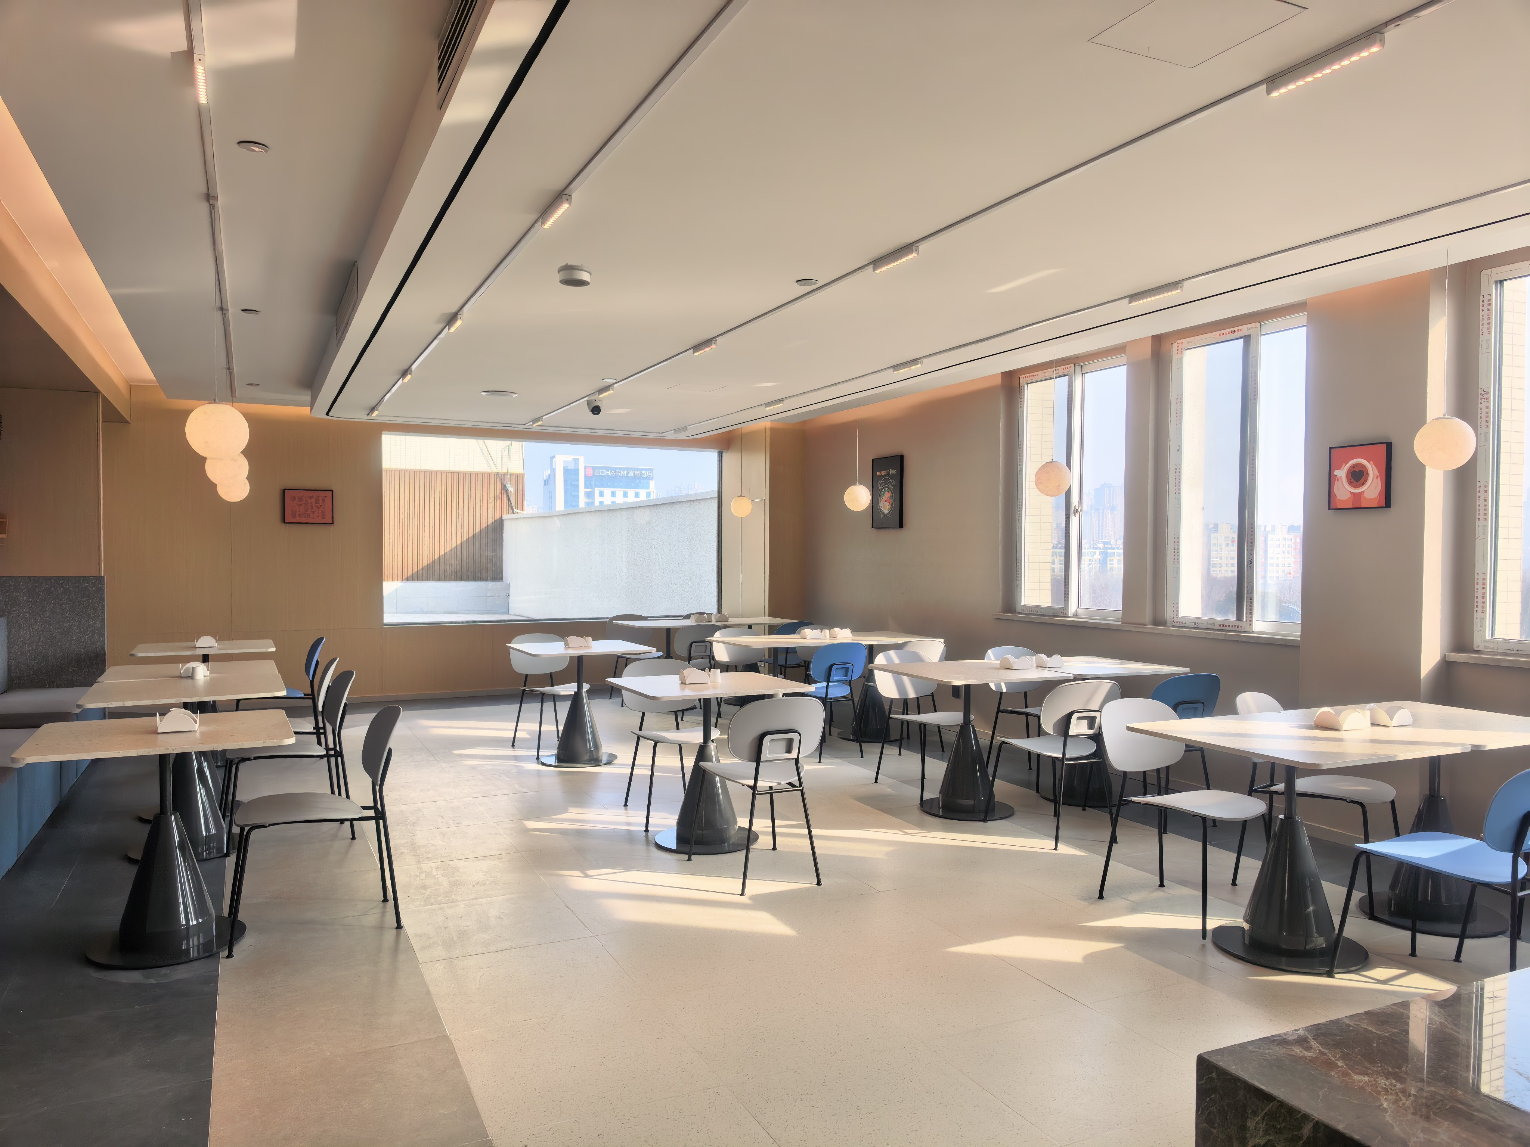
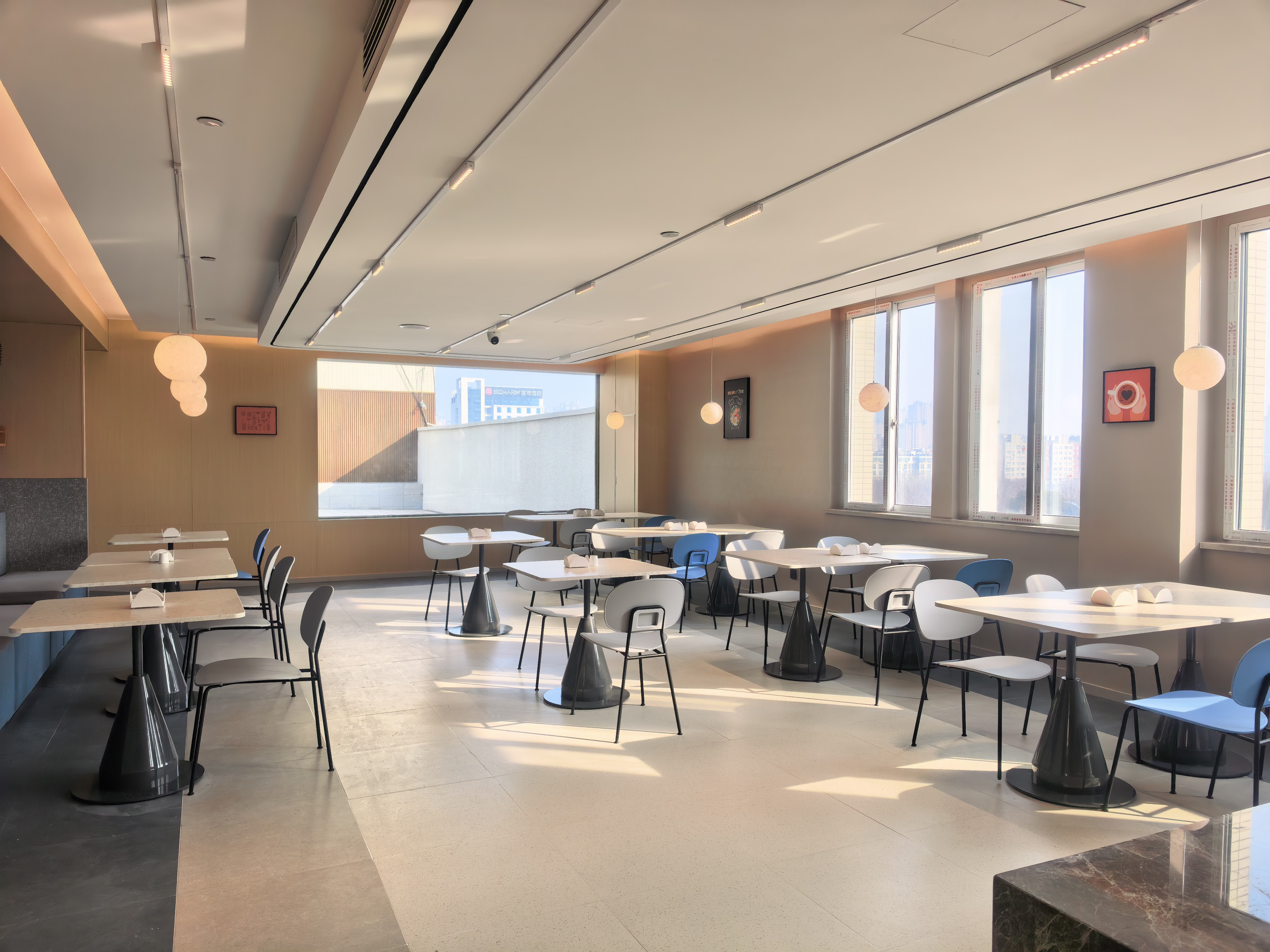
- smoke detector [558,263,592,287]
